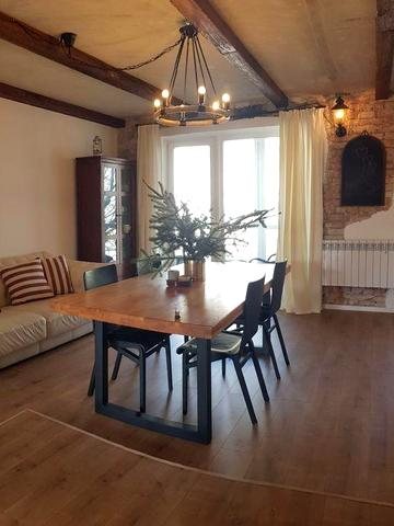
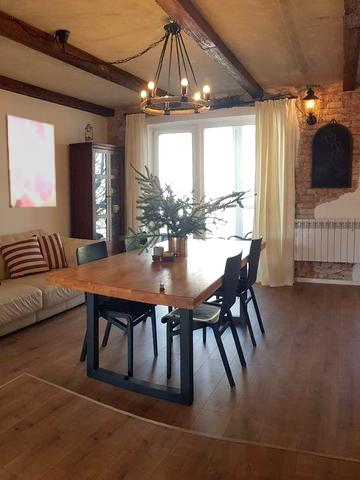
+ wall art [4,114,57,209]
